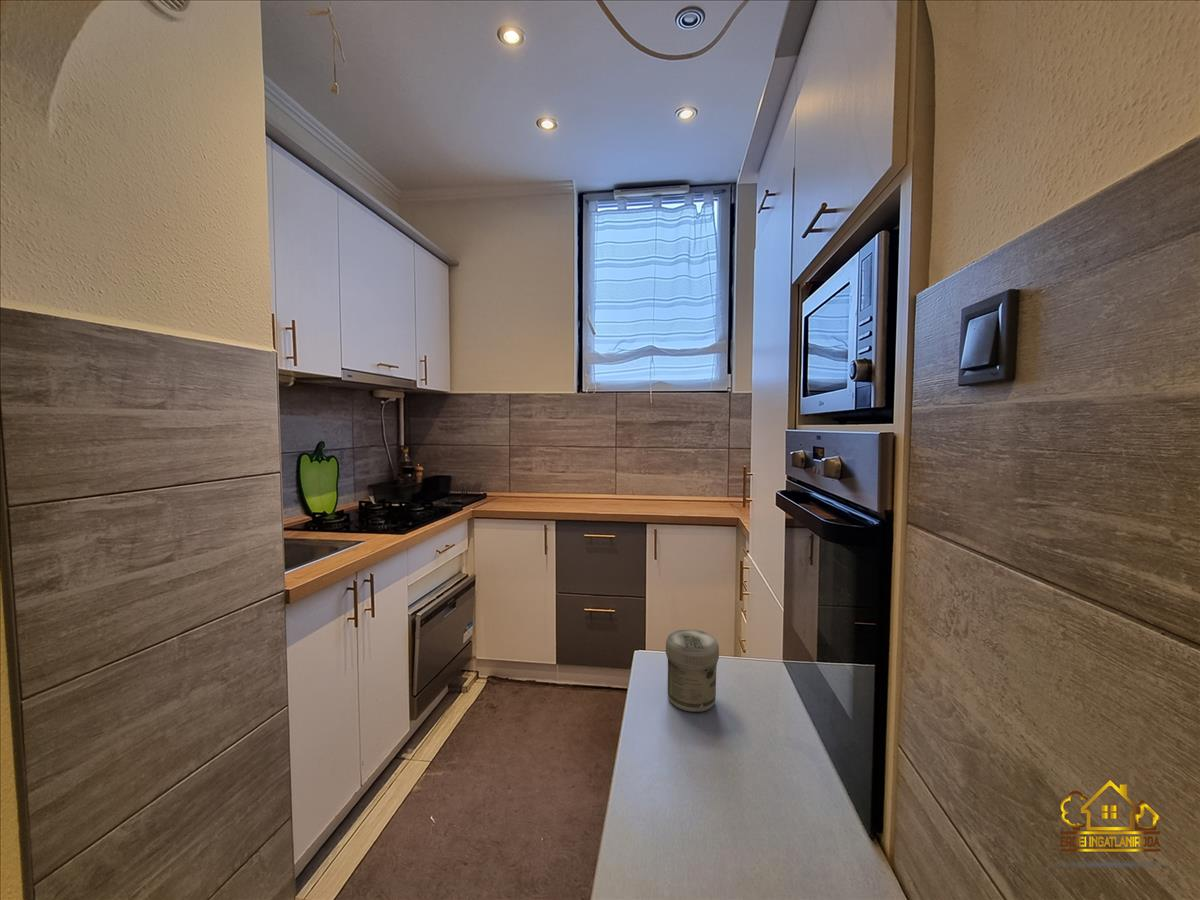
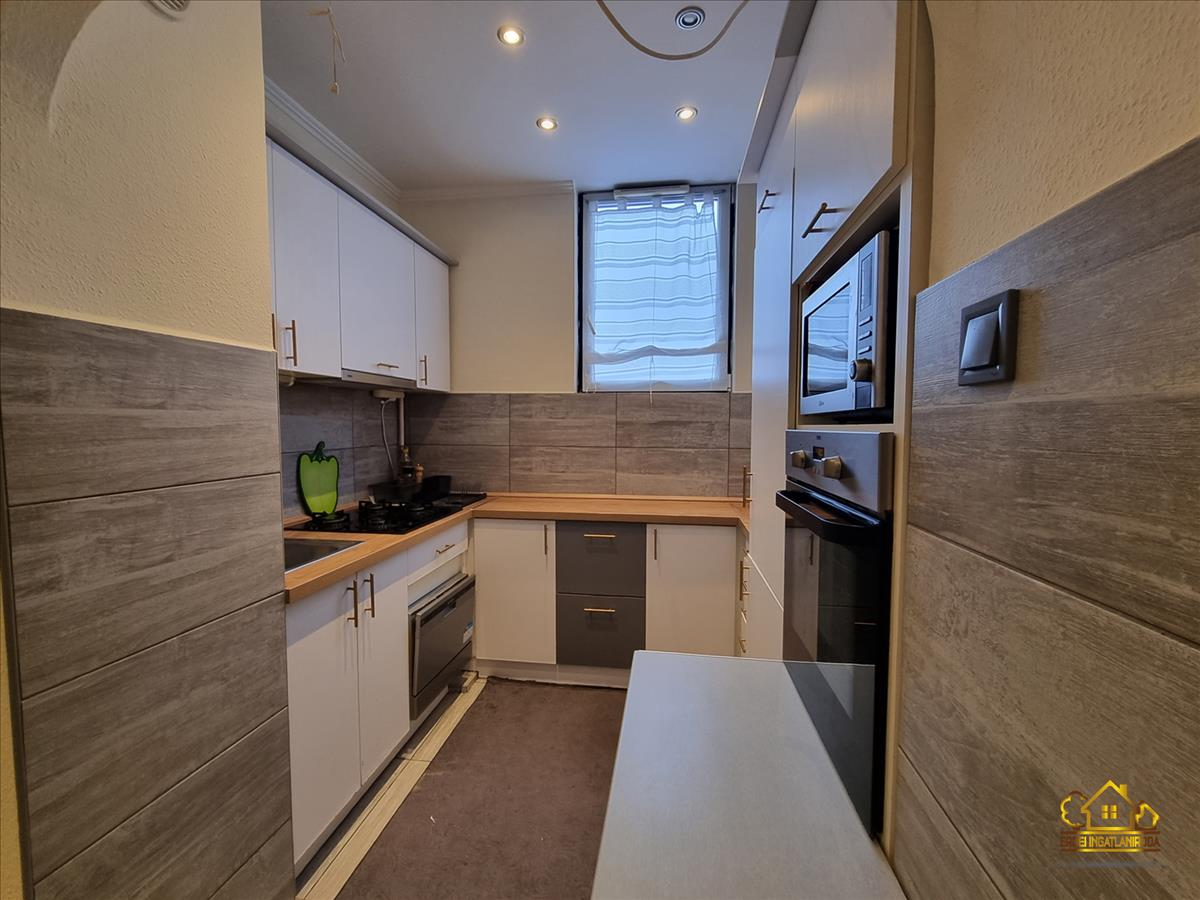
- jar [665,629,720,713]
